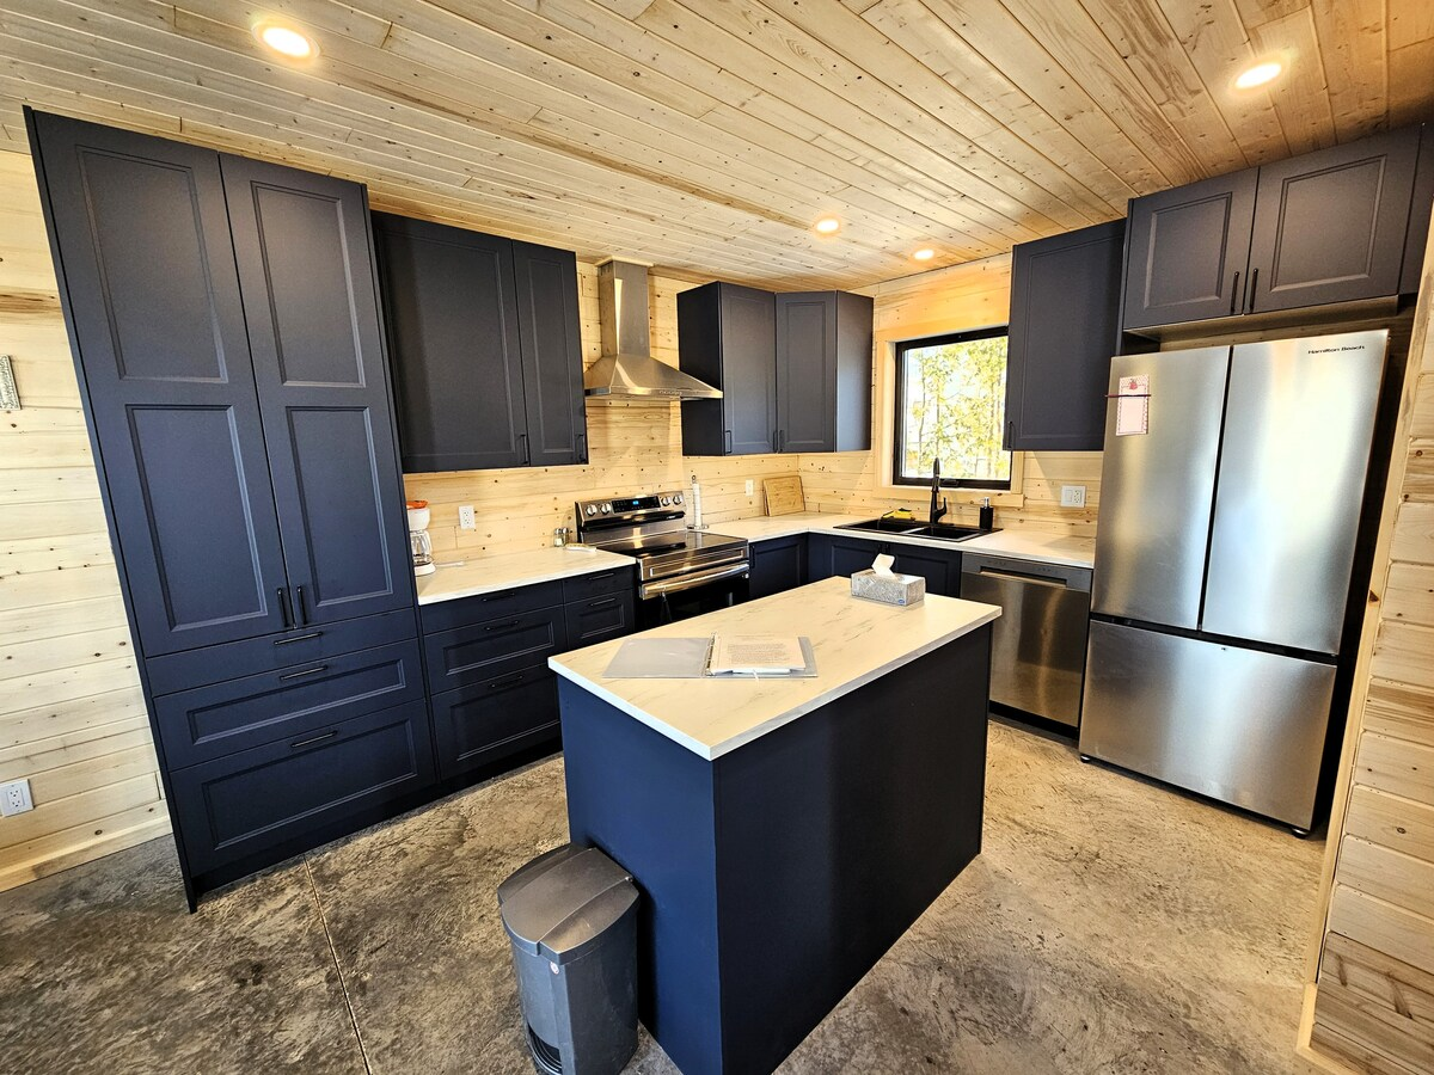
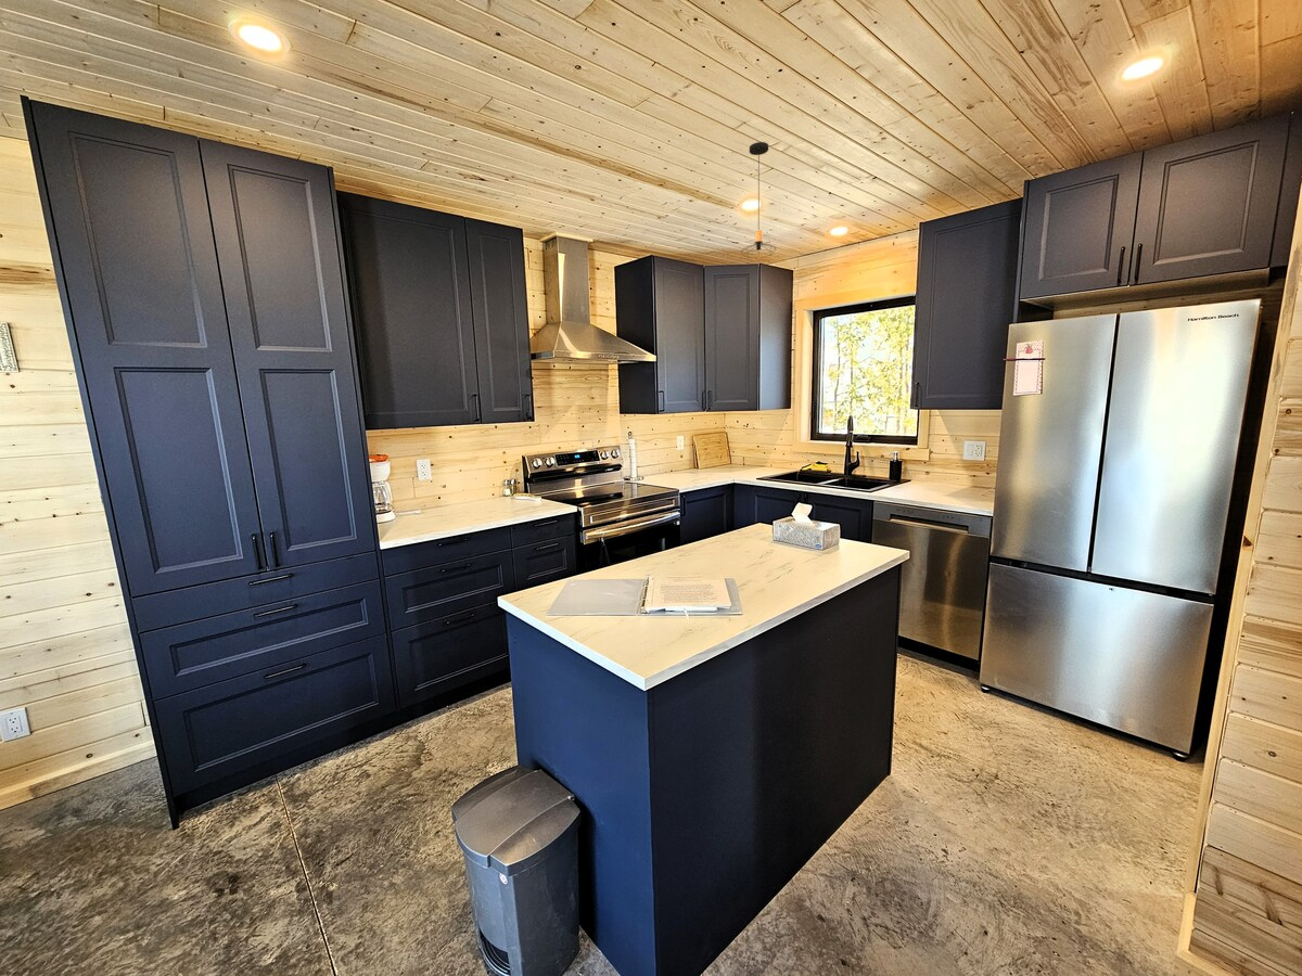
+ pendant light [740,141,777,260]
